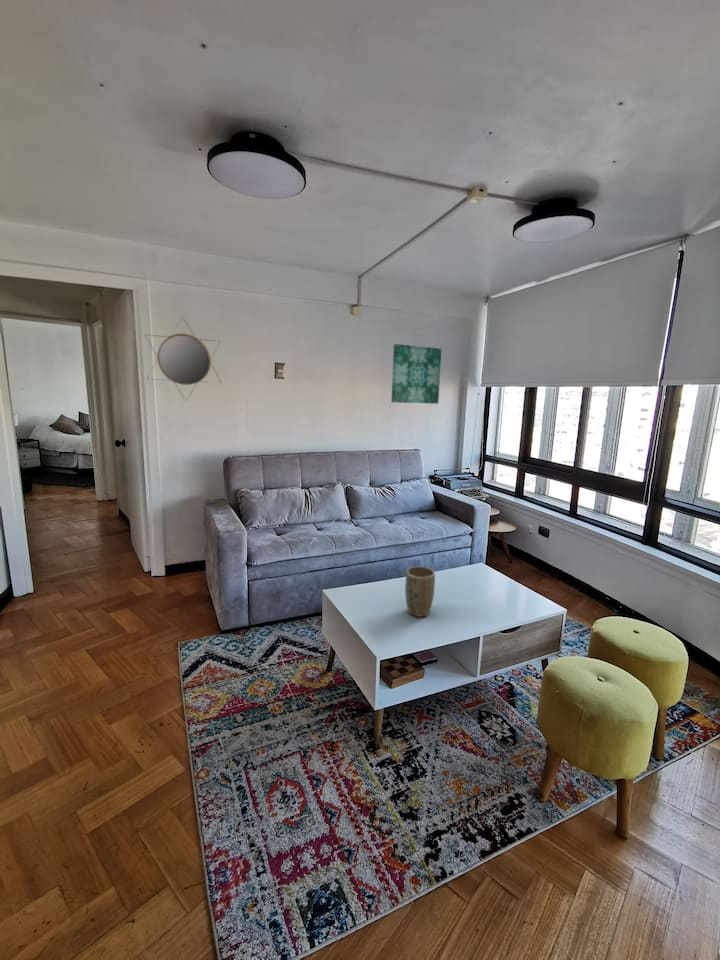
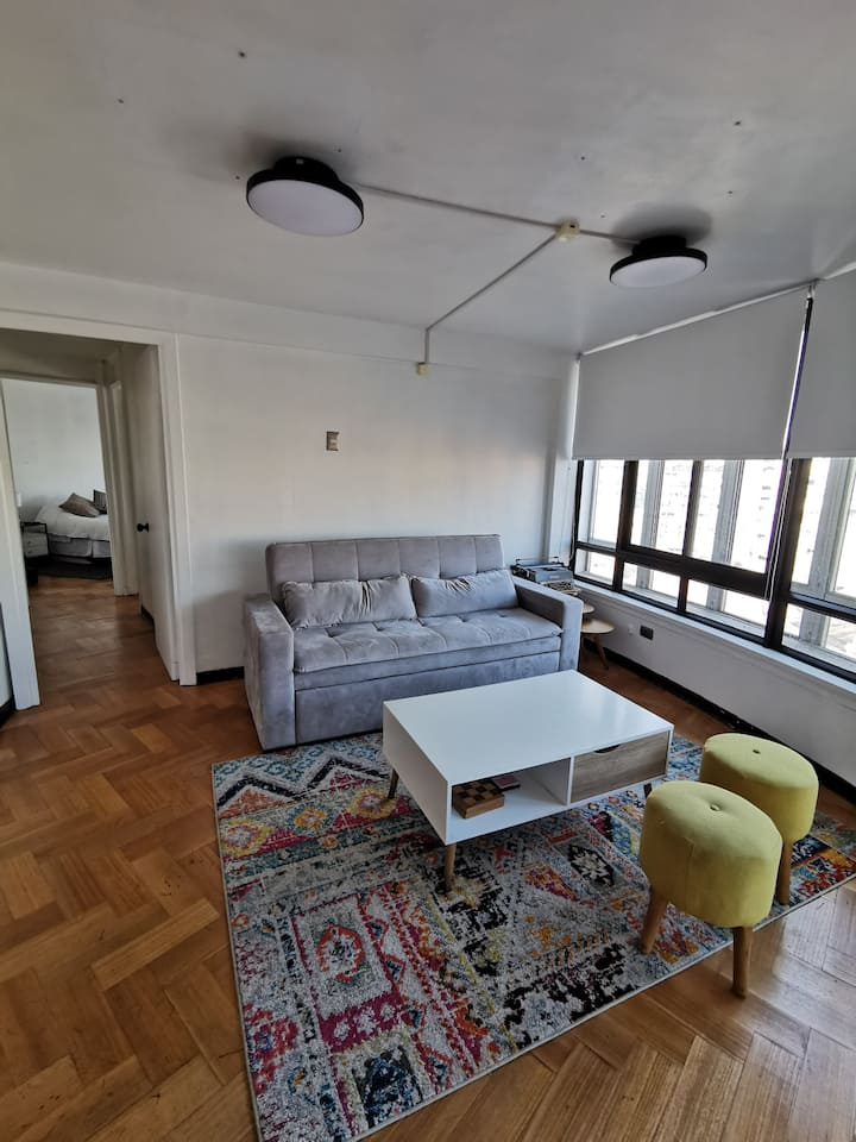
- plant pot [404,565,436,618]
- wall art [391,343,442,405]
- home mirror [143,316,222,402]
